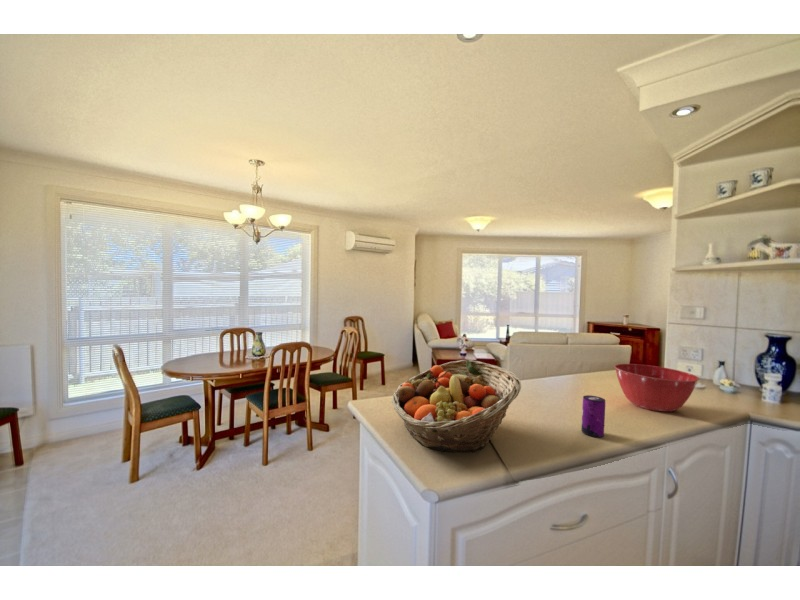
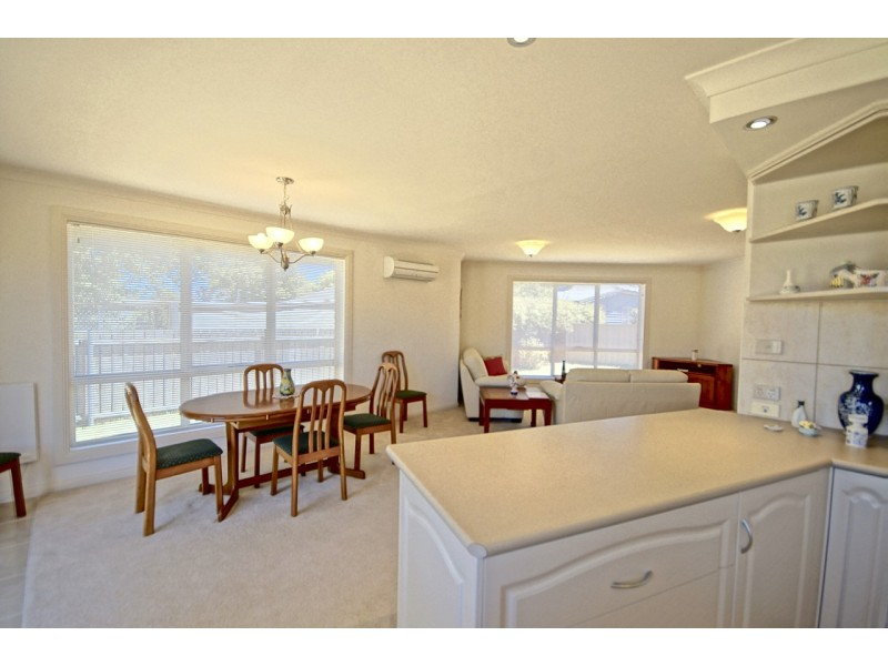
- mixing bowl [613,363,700,413]
- fruit basket [391,359,522,454]
- beverage can [581,394,606,438]
